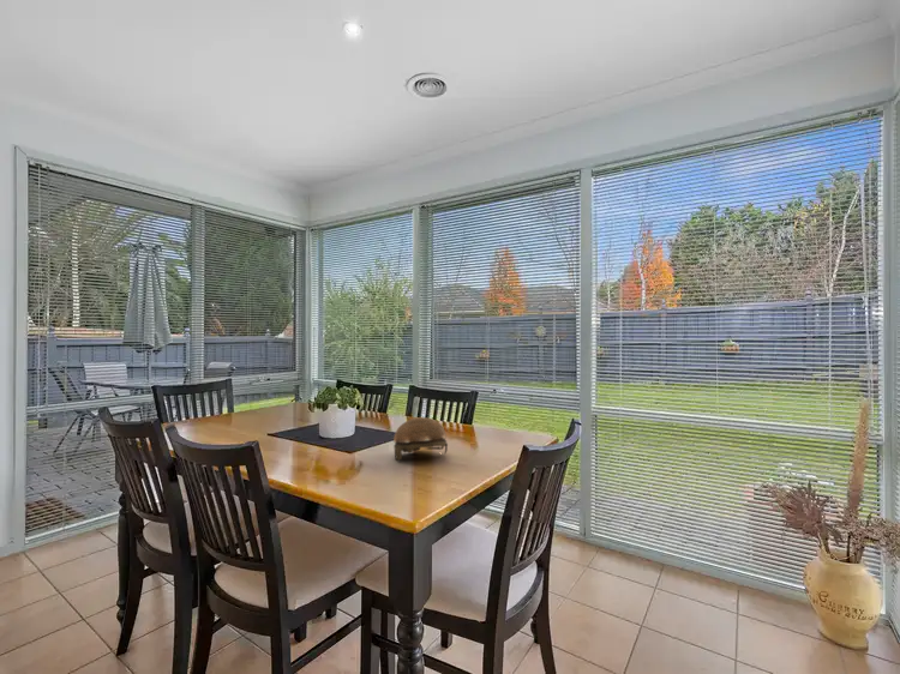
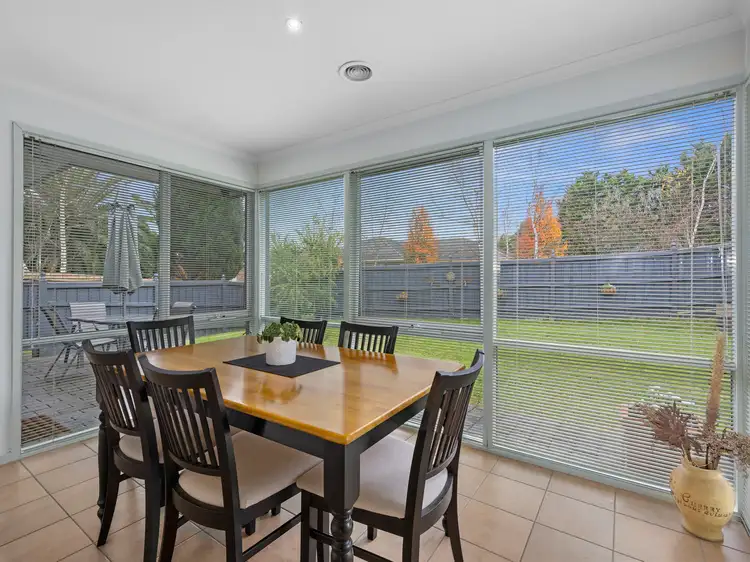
- decorative bowl [392,416,449,462]
